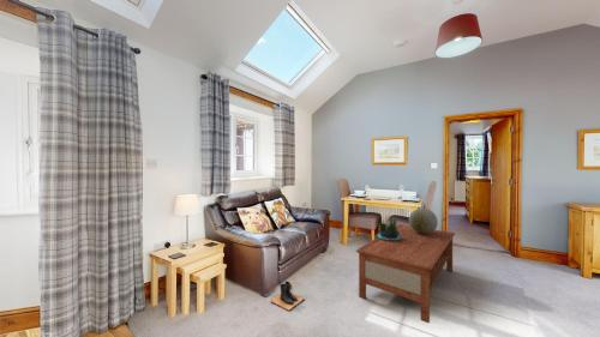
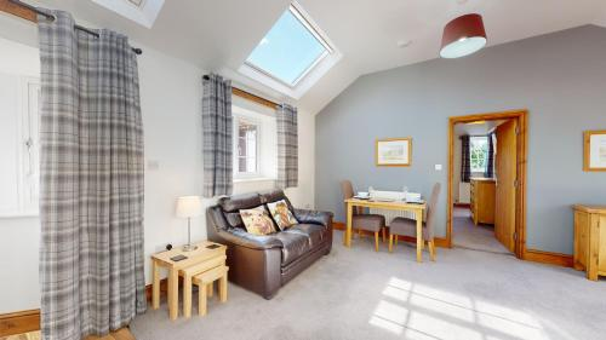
- coffee table [355,223,456,324]
- decorative sphere [408,206,439,234]
- boots [269,281,305,312]
- potted plant [376,218,402,240]
